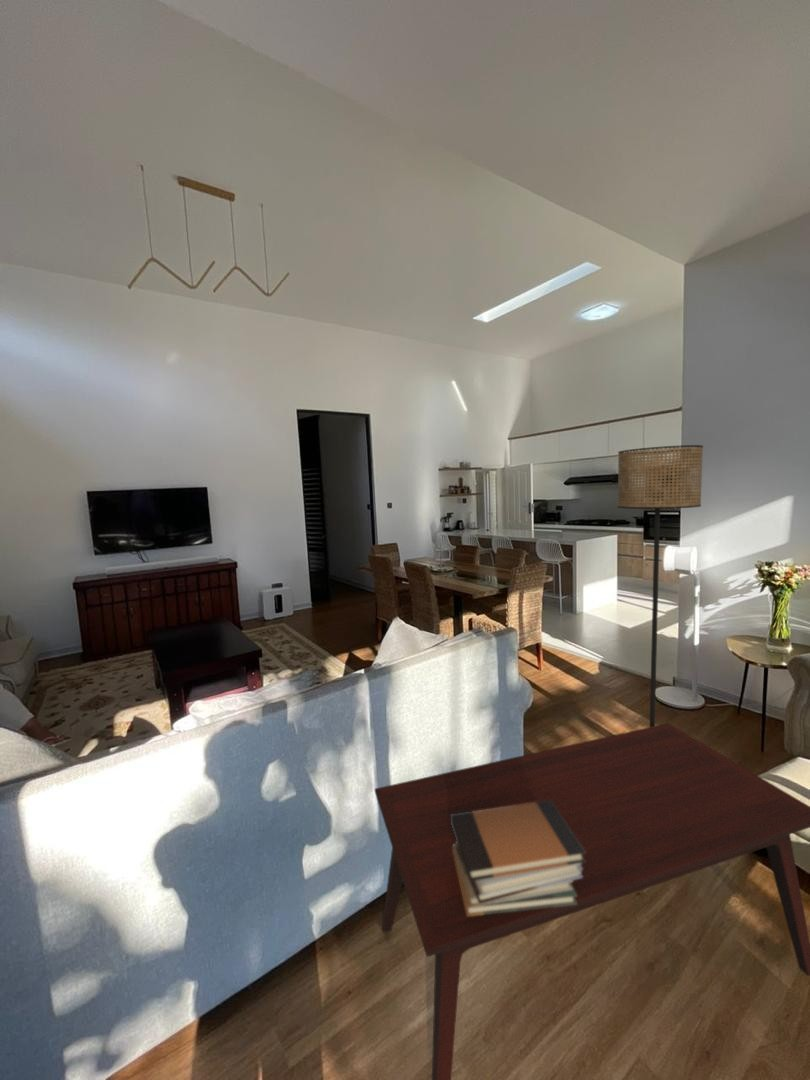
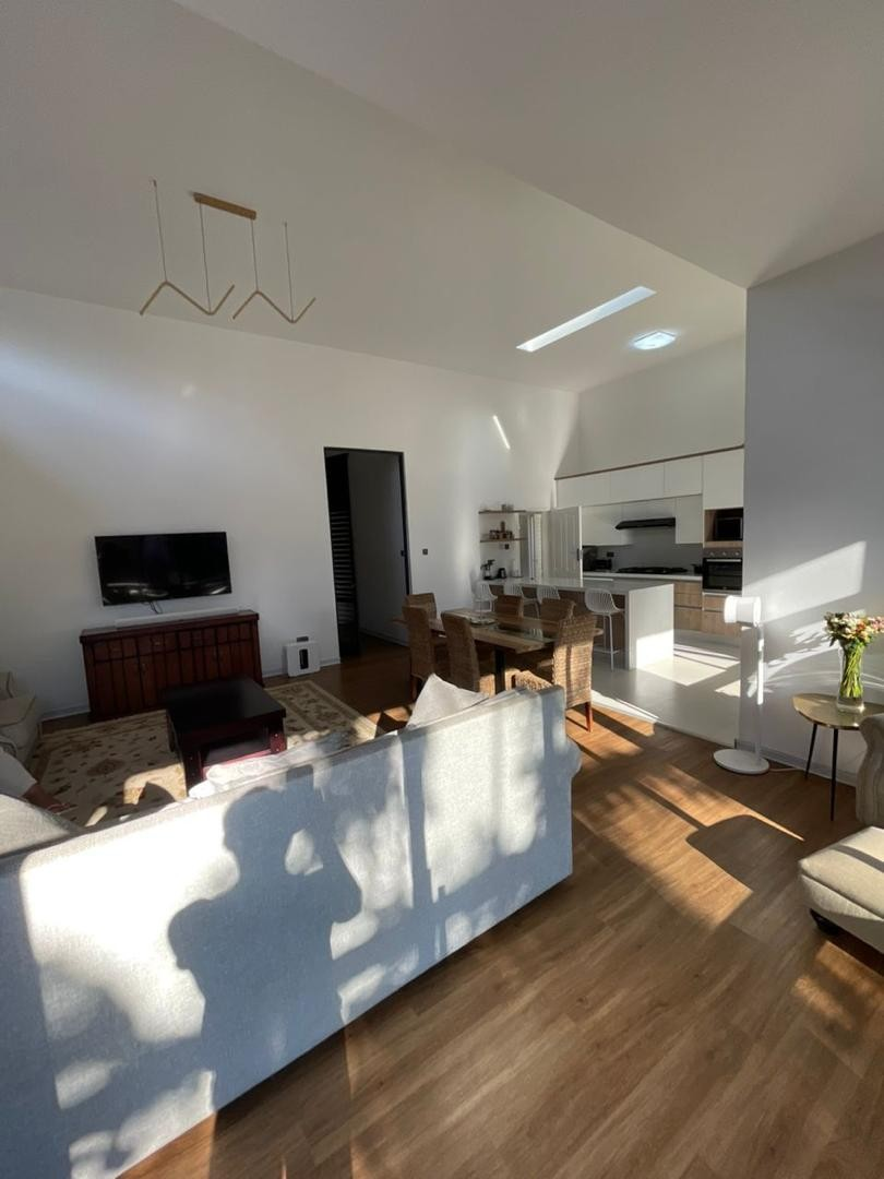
- book stack [451,800,586,916]
- floor lamp [617,444,704,727]
- coffee table [374,722,810,1080]
